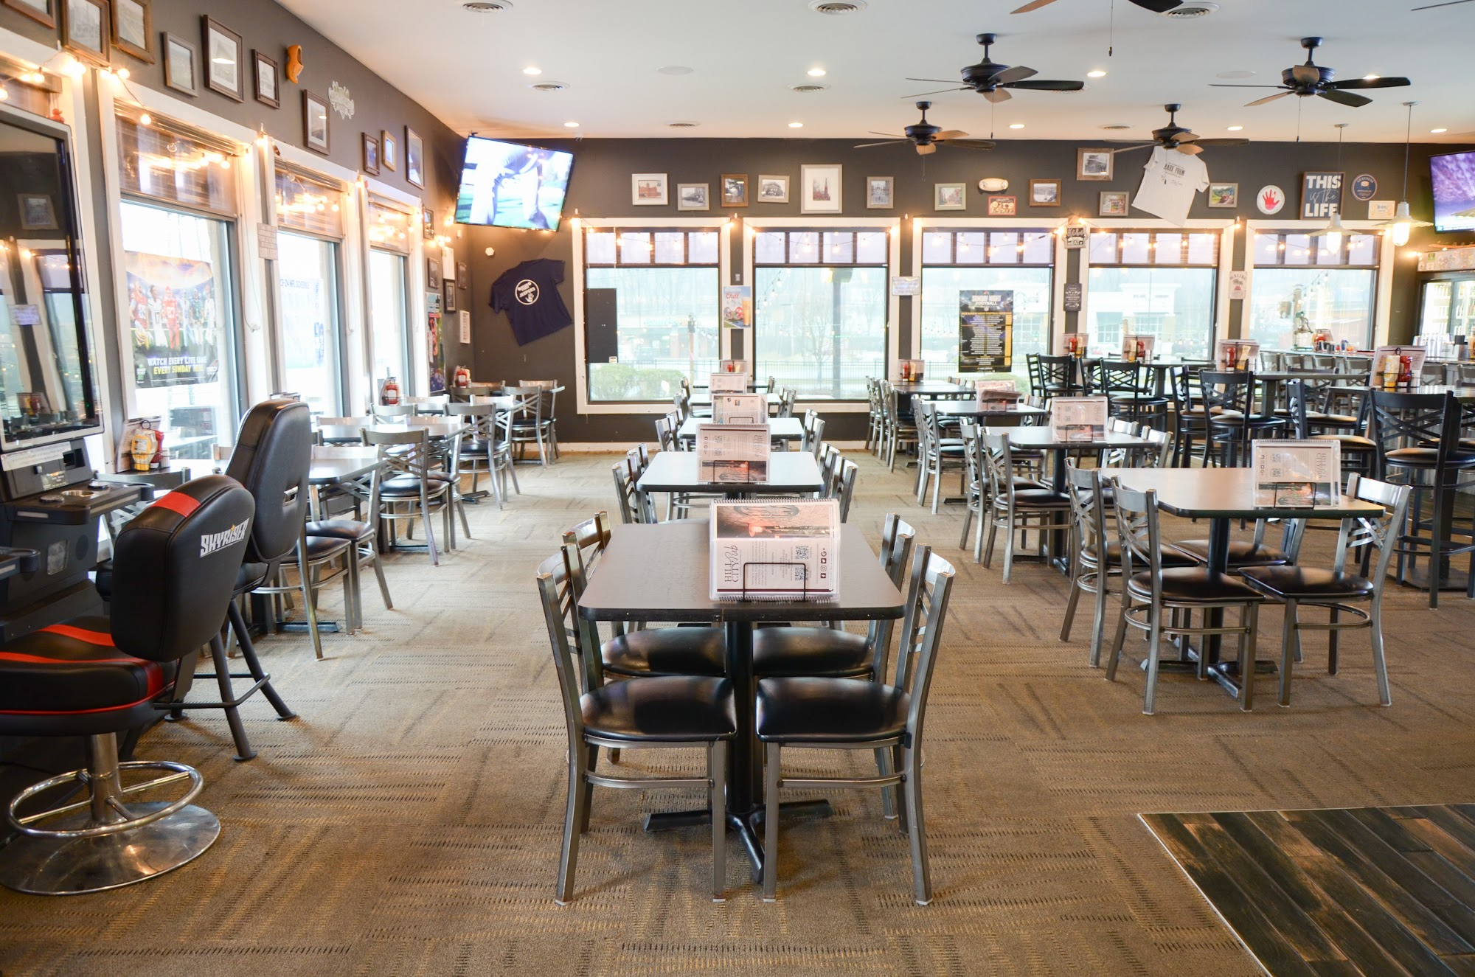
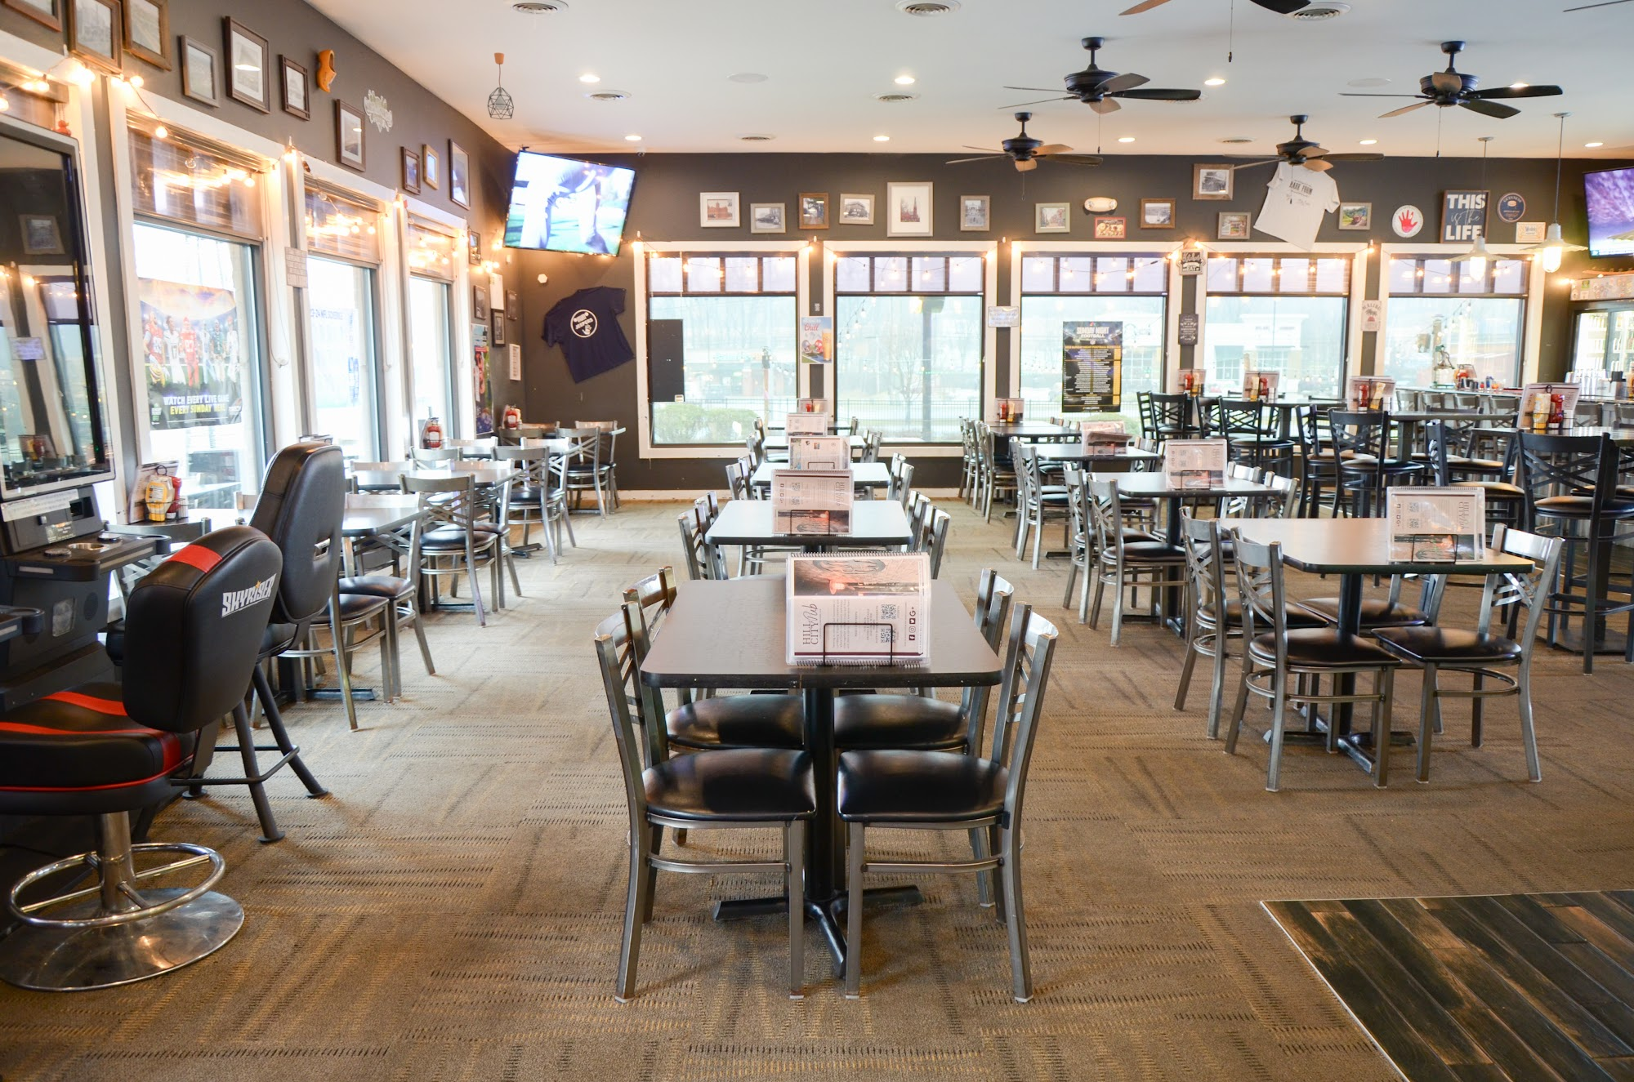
+ pendant light [487,52,514,120]
